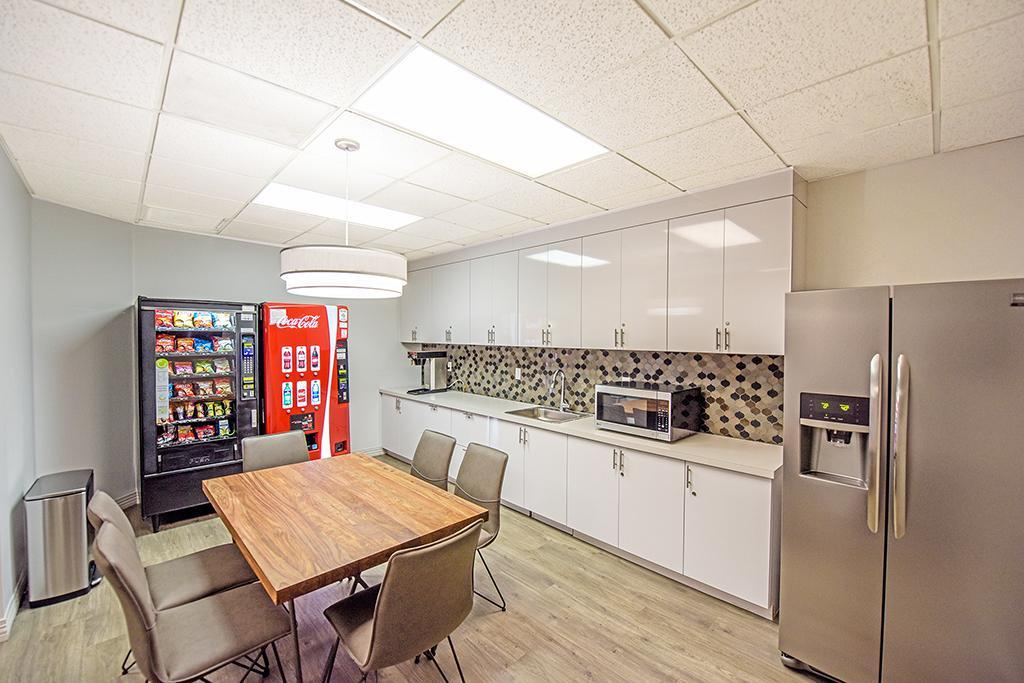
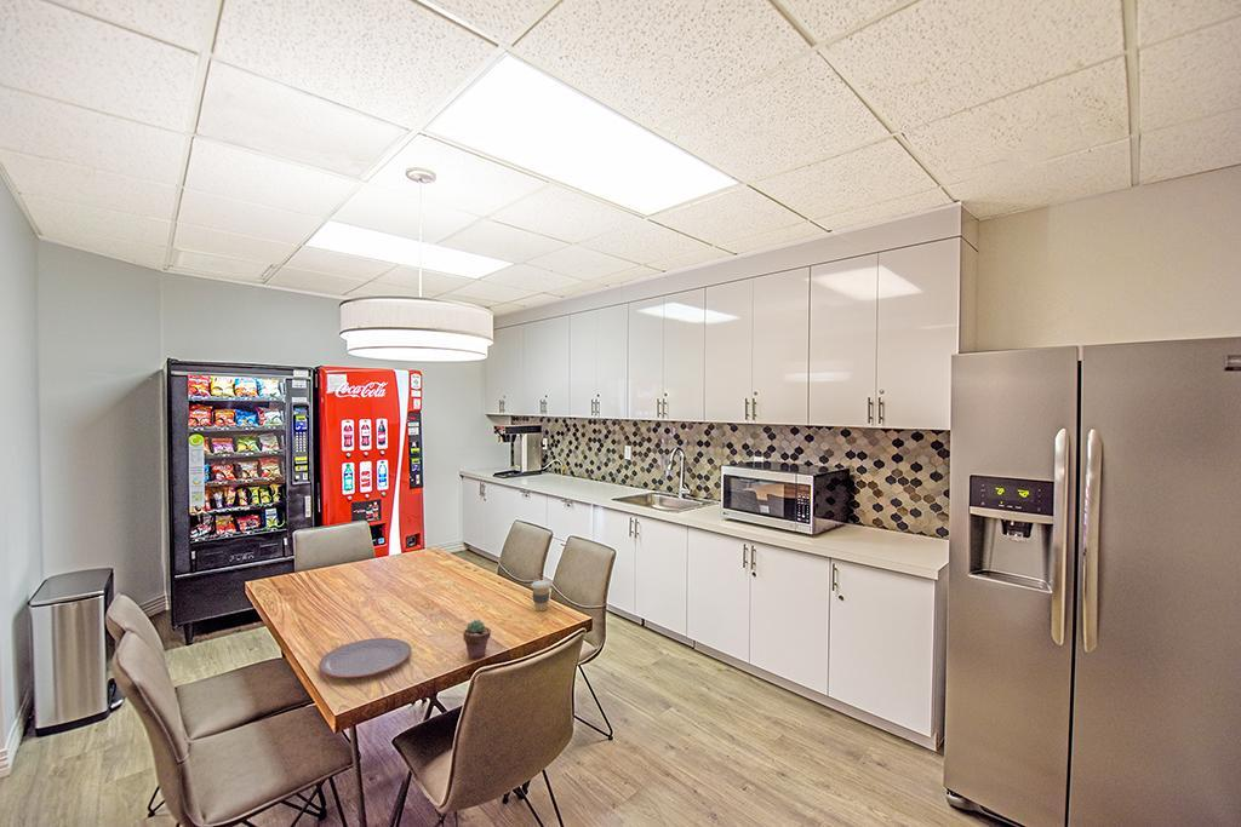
+ potted succulent [462,619,492,661]
+ plate [318,637,412,679]
+ coffee cup [530,579,553,613]
